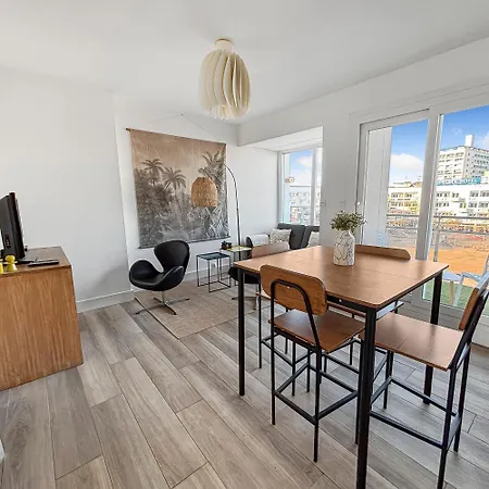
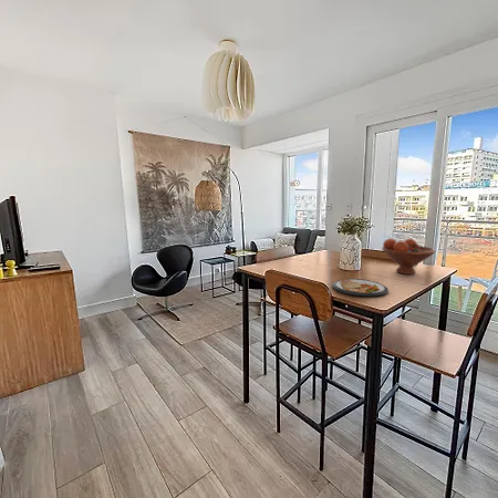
+ fruit bowl [381,237,436,276]
+ dish [331,278,390,298]
